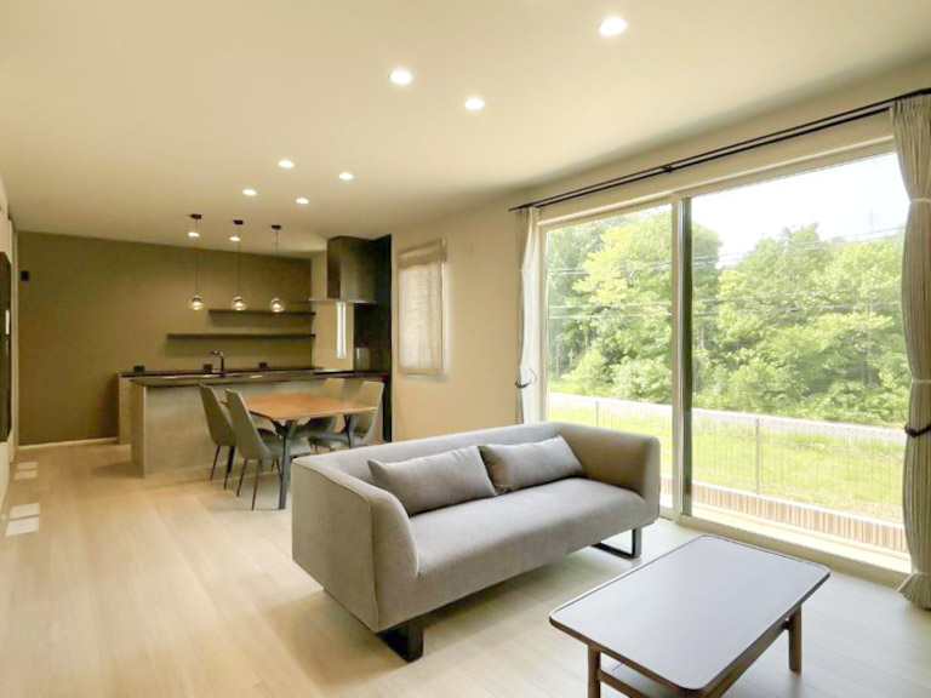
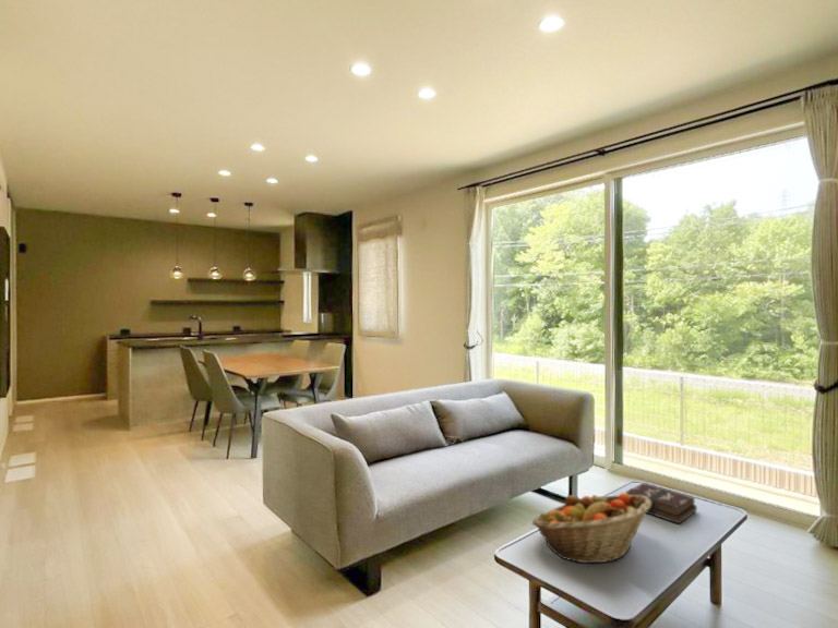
+ hardback book [624,482,698,524]
+ fruit basket [531,492,651,564]
